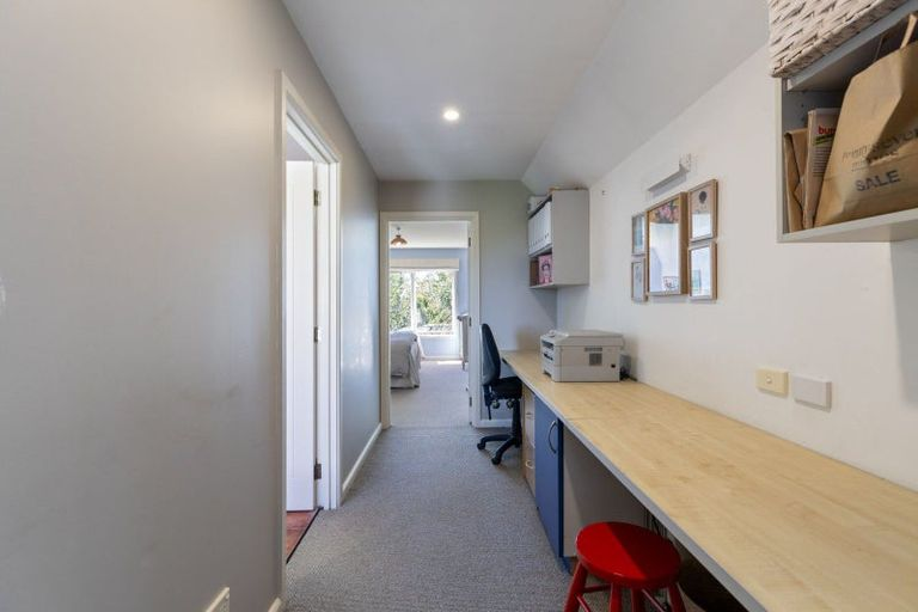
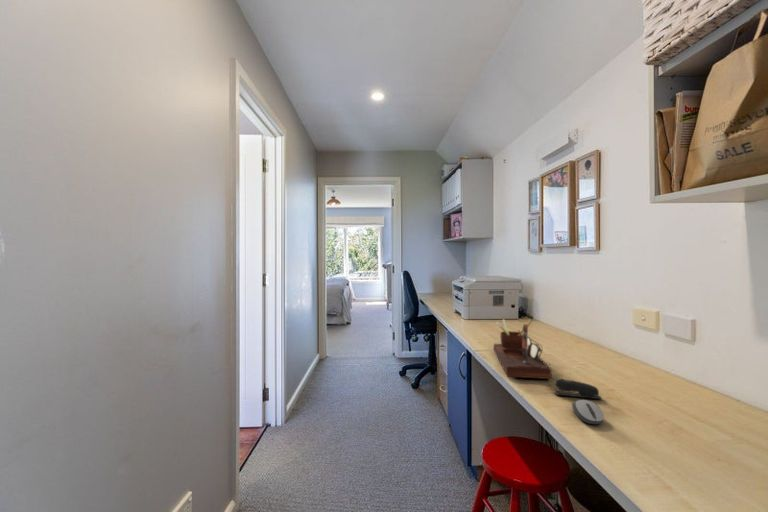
+ stapler [554,378,603,400]
+ desk organizer [493,318,552,380]
+ computer mouse [571,399,605,425]
